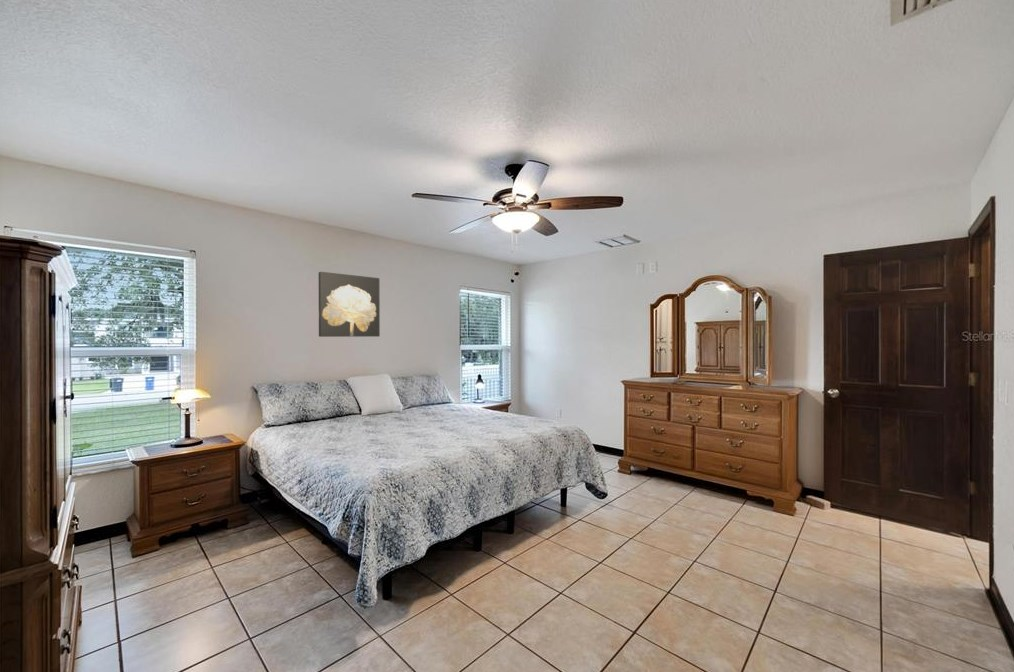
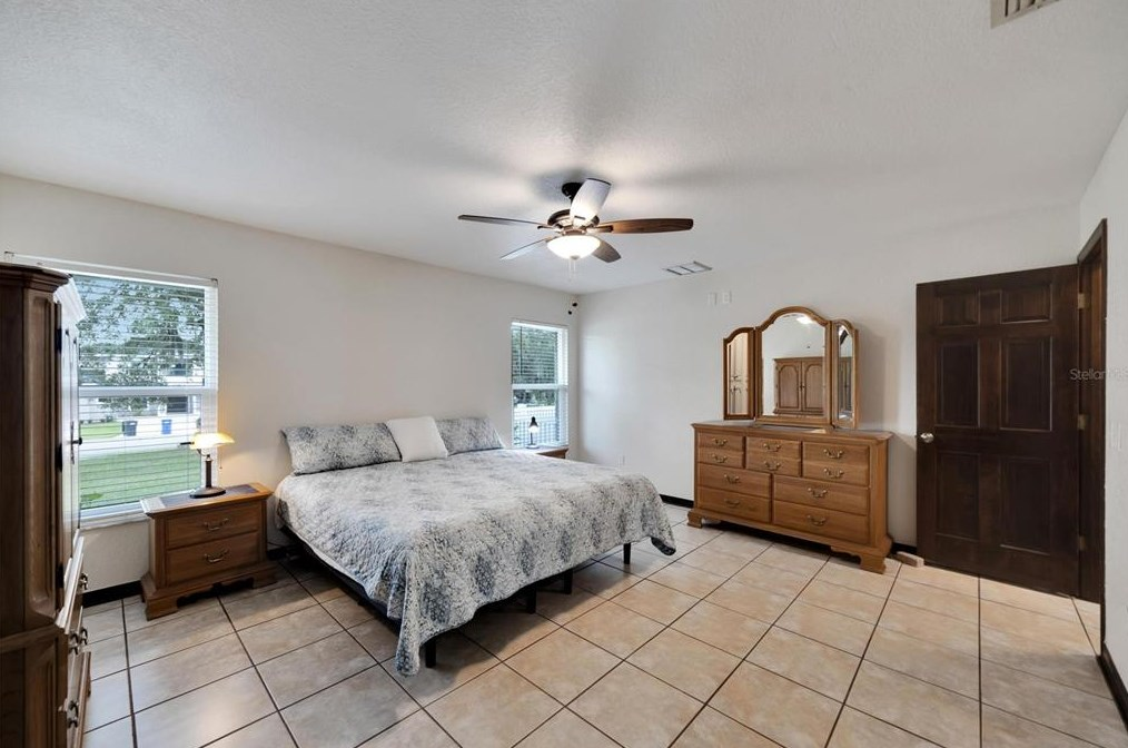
- wall art [318,271,381,338]
